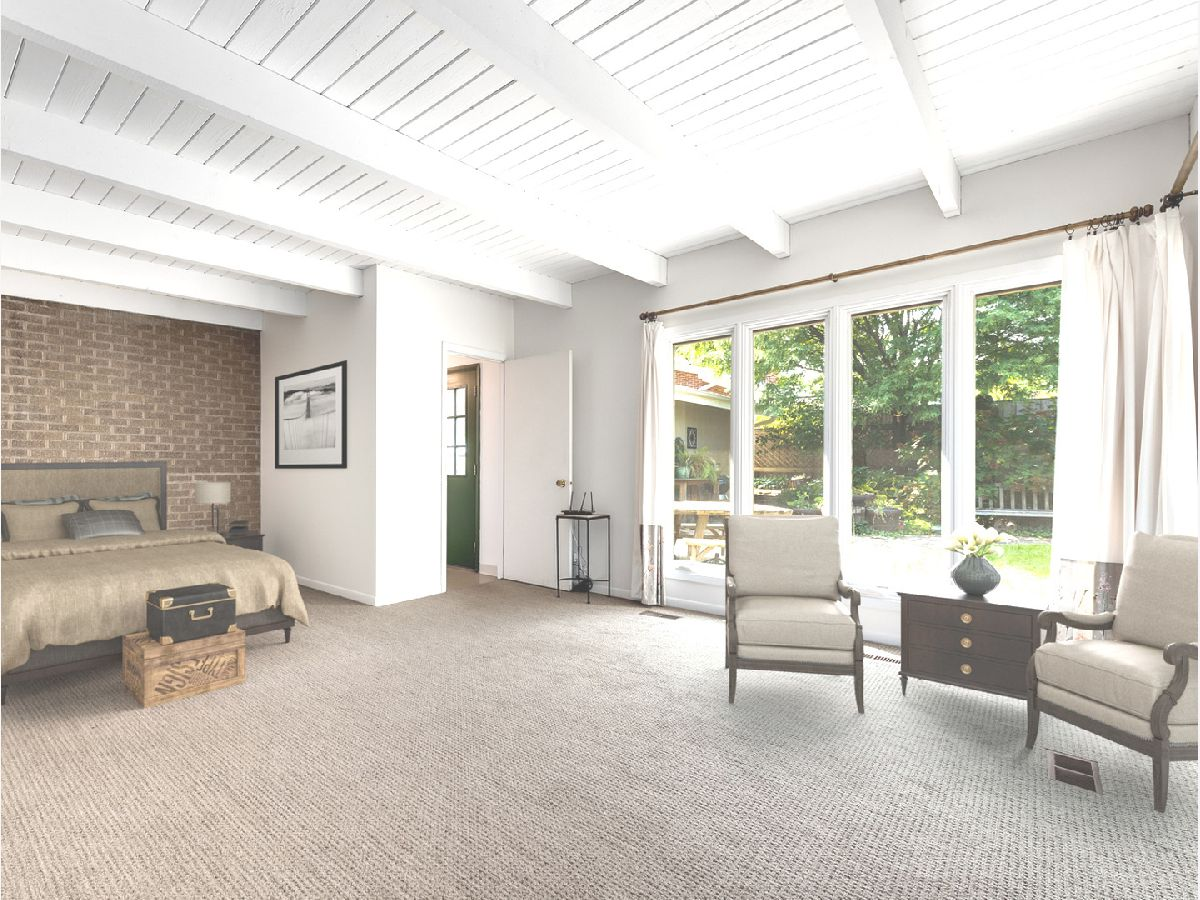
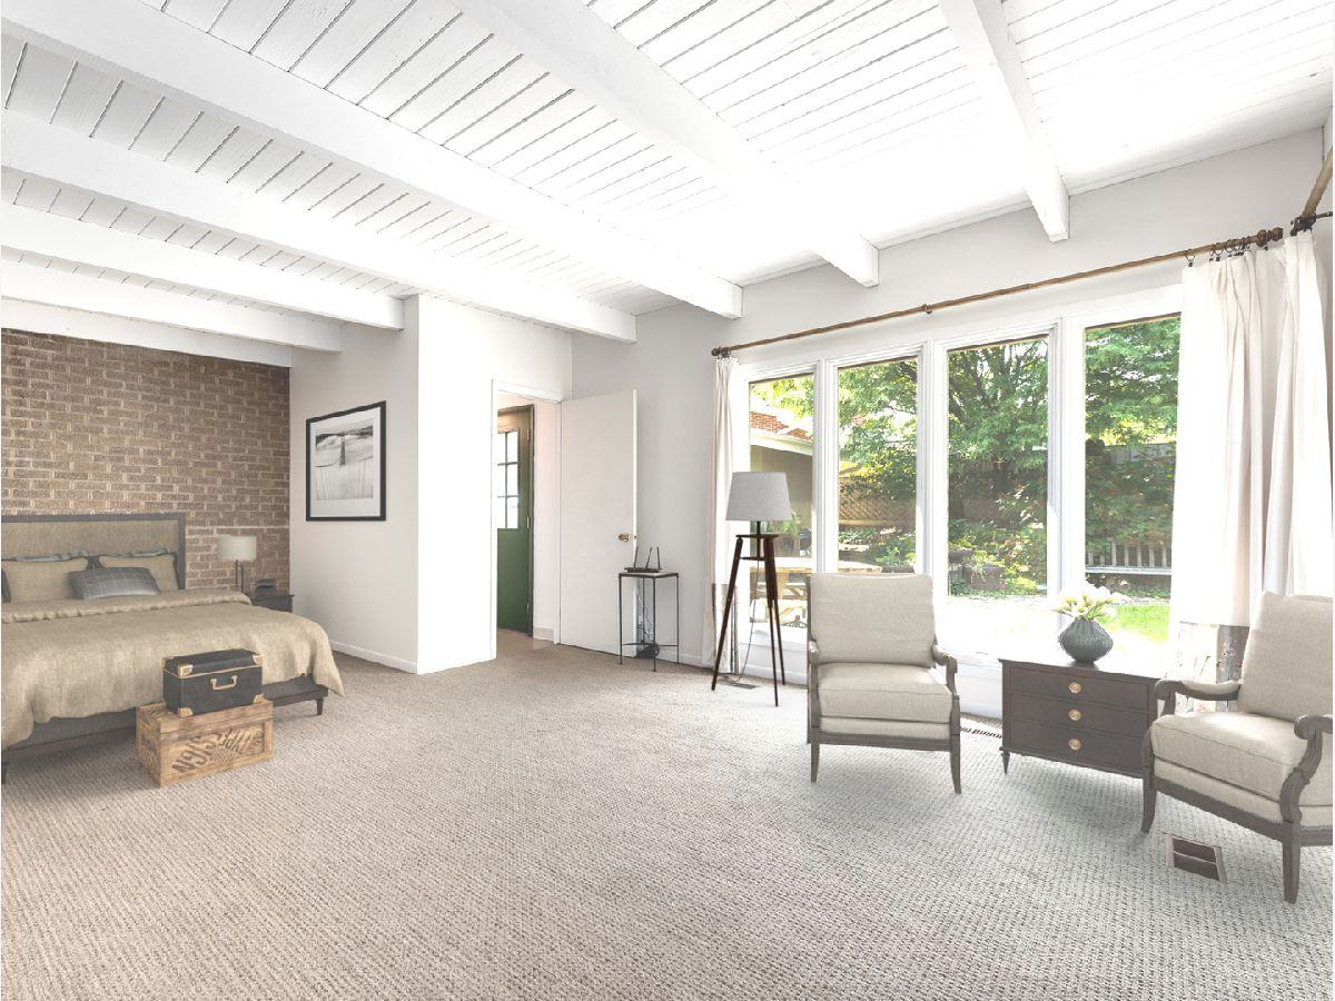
+ floor lamp [710,470,793,707]
